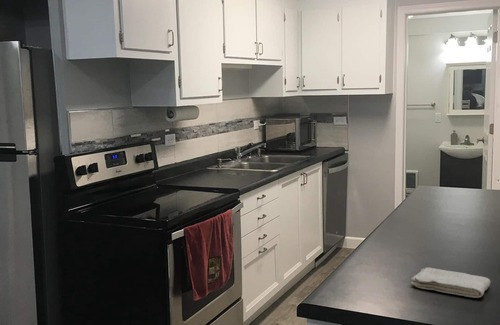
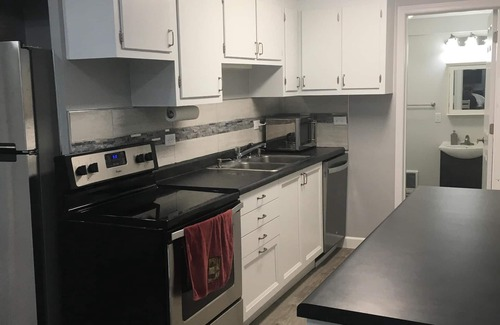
- washcloth [410,267,492,299]
